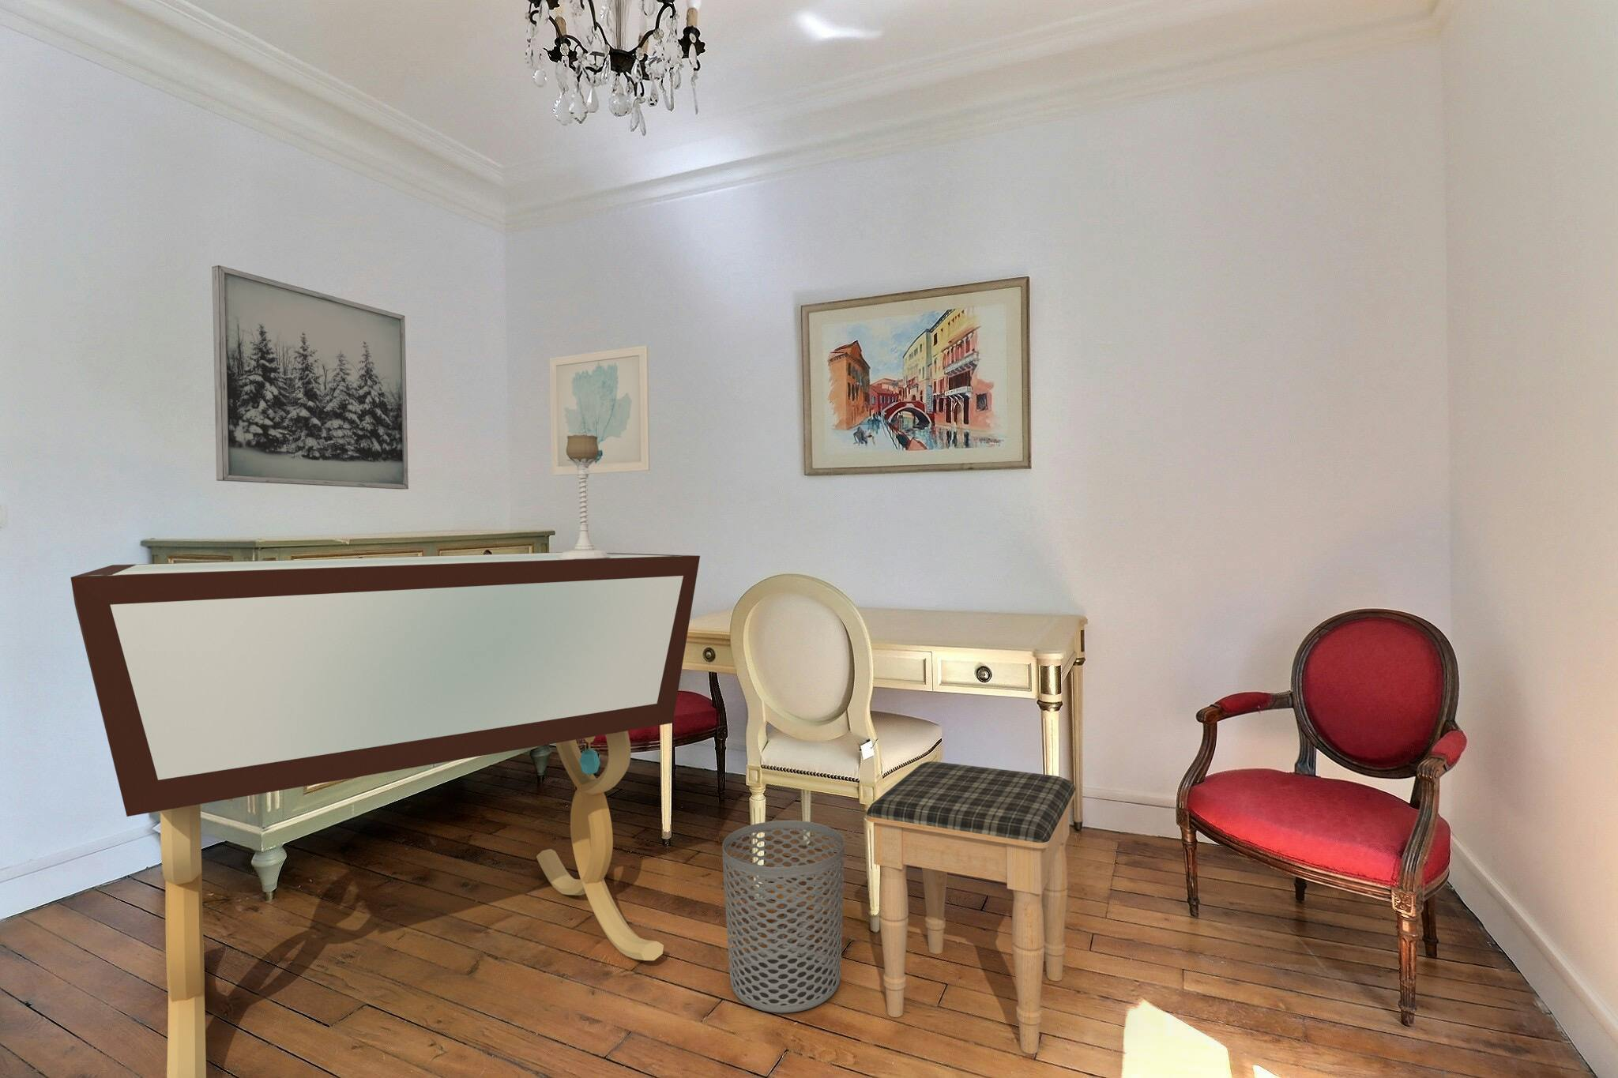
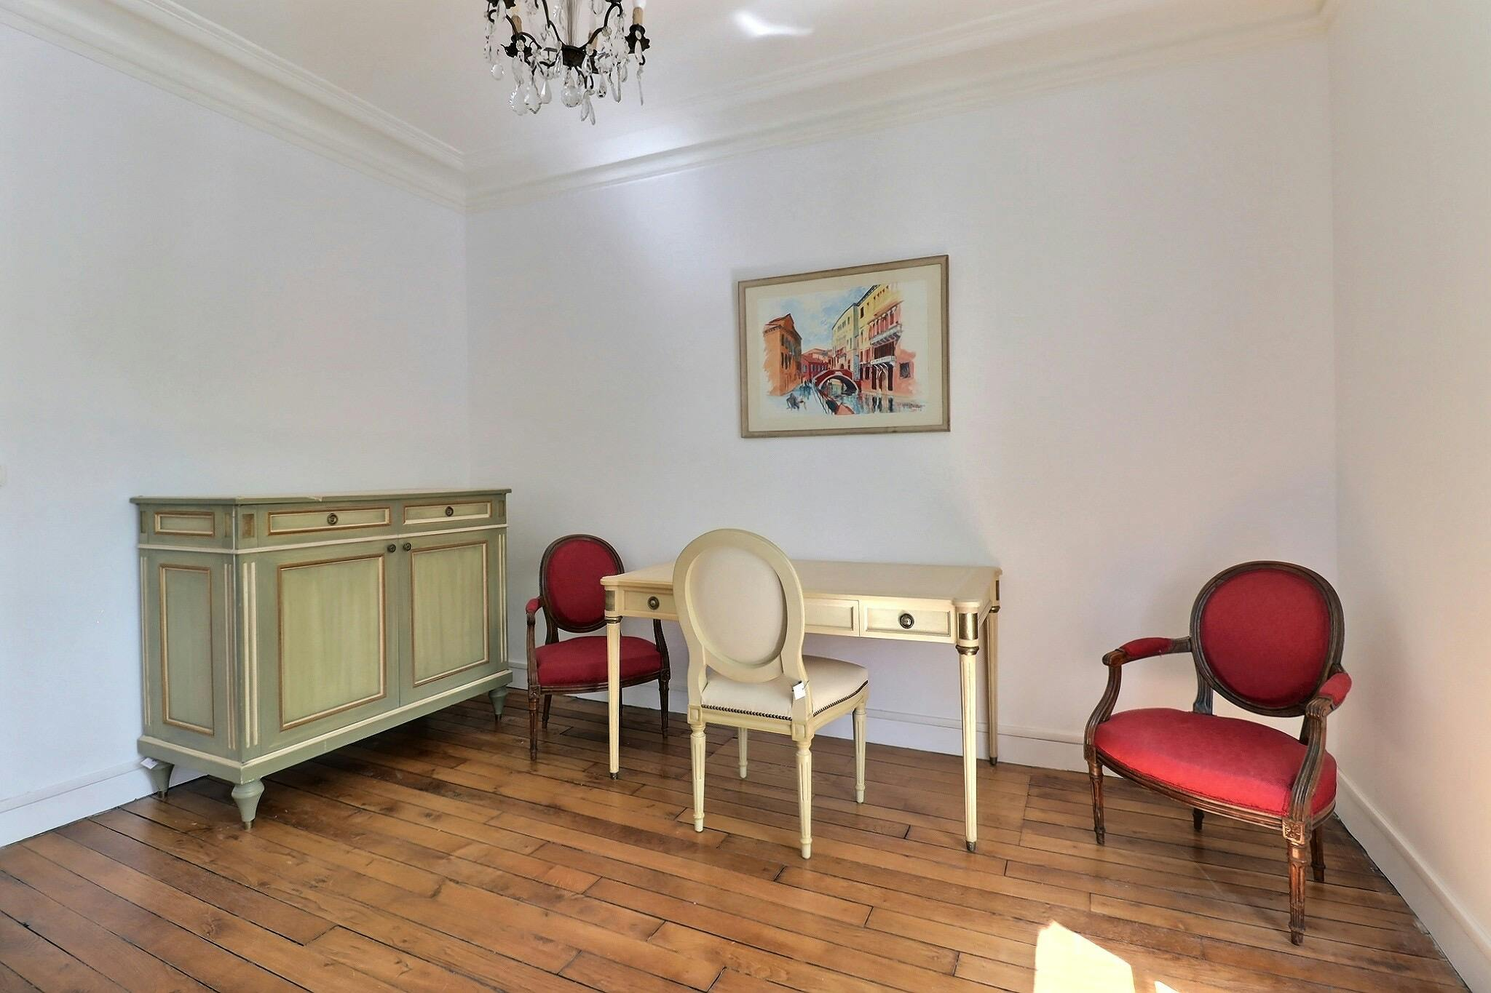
- wall art [211,265,409,491]
- wall art [549,345,650,476]
- footstool [866,760,1075,1054]
- coffee table [70,551,701,1078]
- waste bin [722,819,846,1013]
- candle holder [558,434,609,559]
